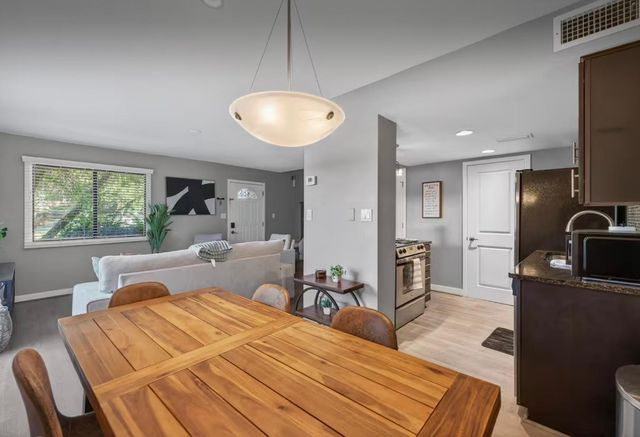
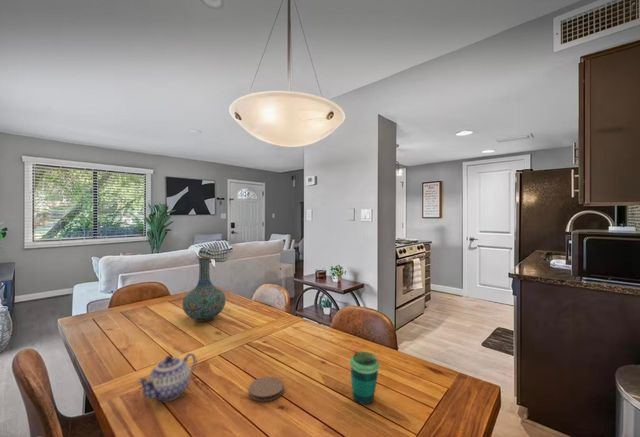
+ vase [181,256,227,323]
+ coaster [248,376,285,403]
+ cup [349,351,380,405]
+ teapot [136,352,197,402]
